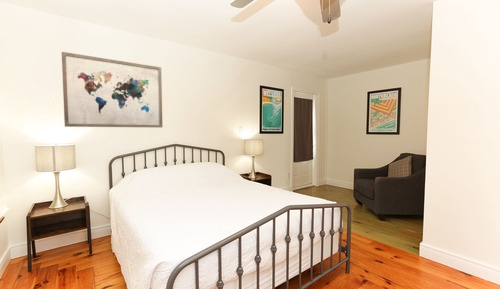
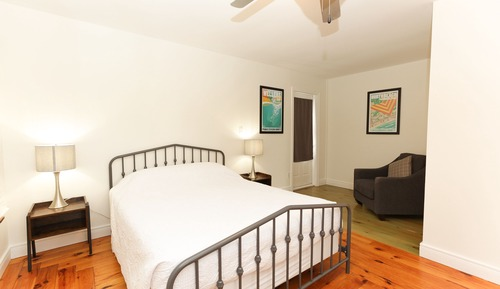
- wall art [61,51,164,129]
